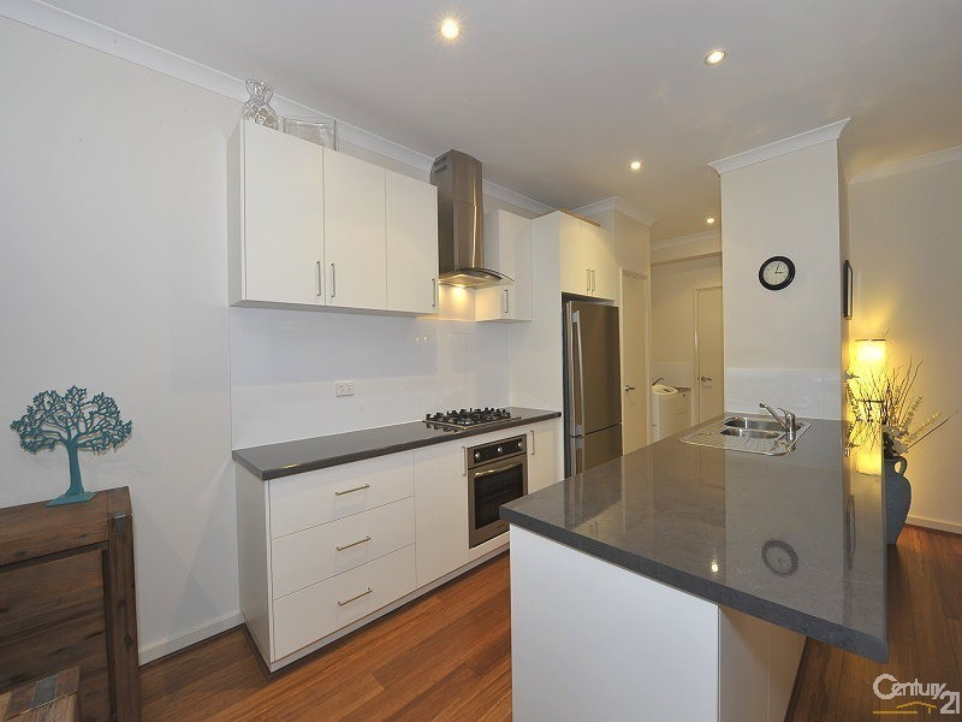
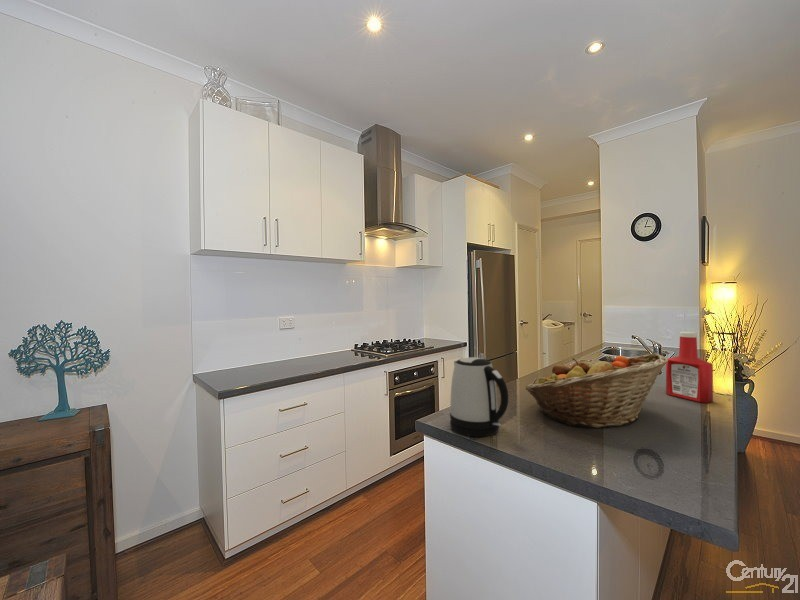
+ kettle [449,356,509,437]
+ fruit basket [525,353,668,429]
+ soap bottle [665,331,714,404]
